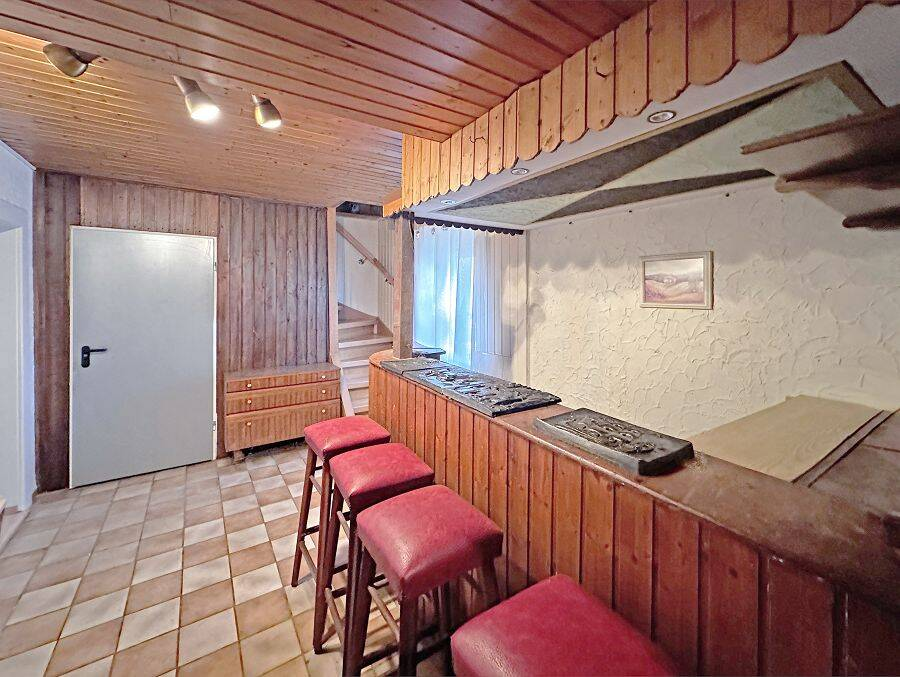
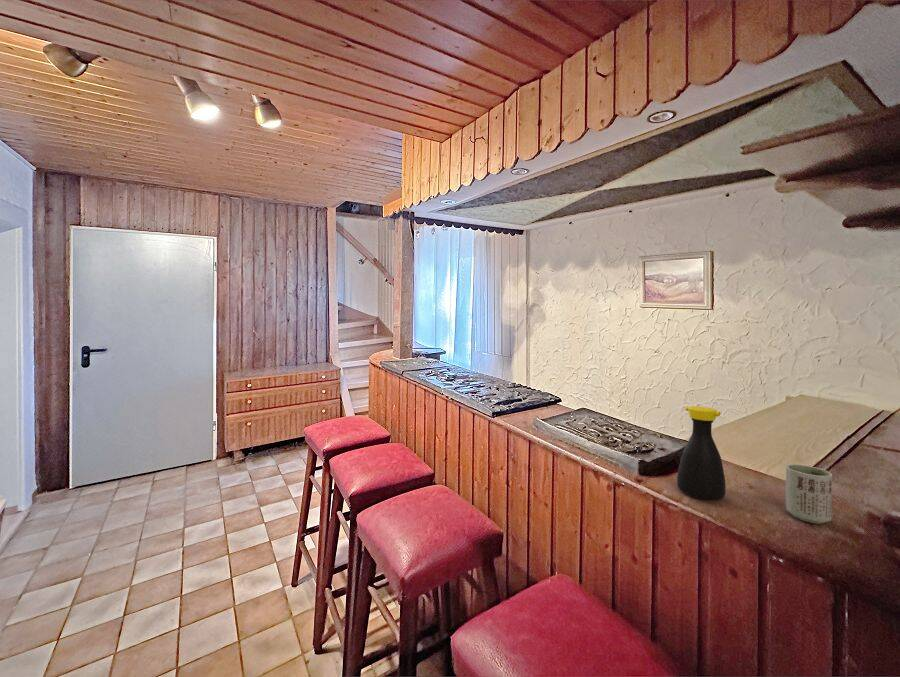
+ cup [785,464,833,525]
+ bottle [676,405,727,501]
